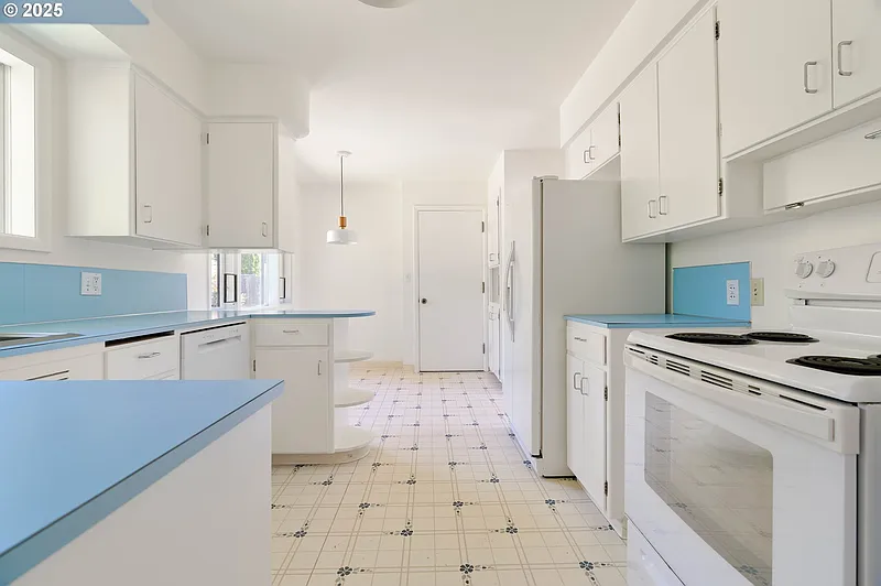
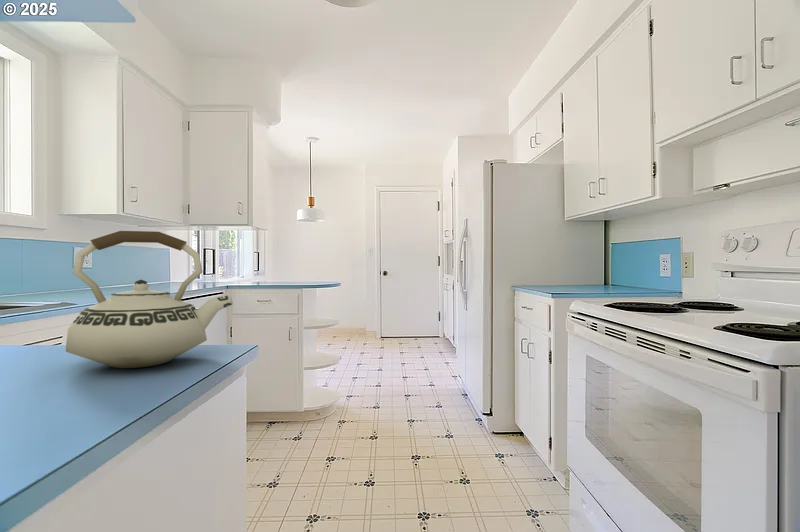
+ teakettle [64,230,234,369]
